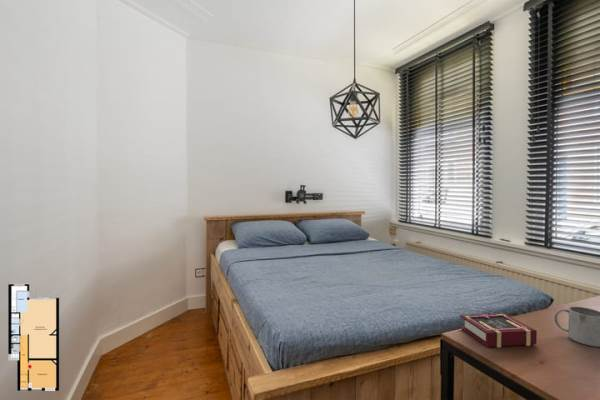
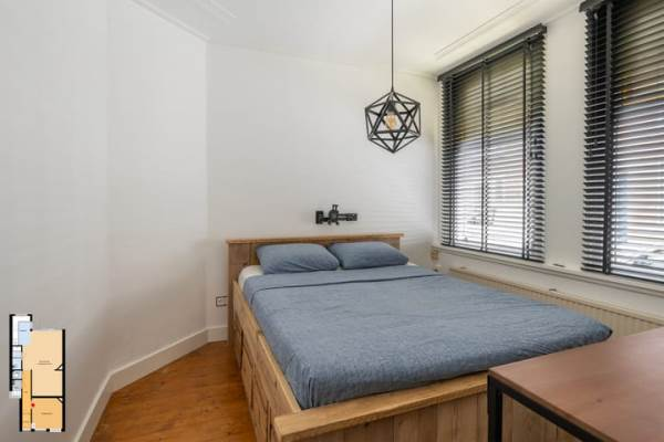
- book [459,312,538,348]
- mug [554,306,600,348]
